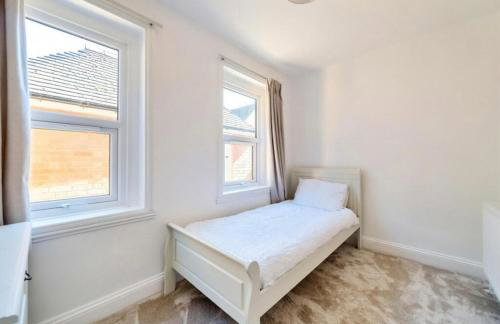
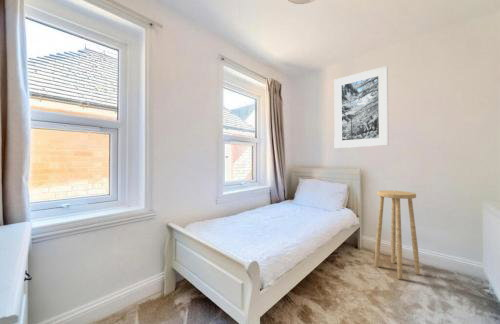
+ stool [374,189,421,280]
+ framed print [333,65,389,149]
